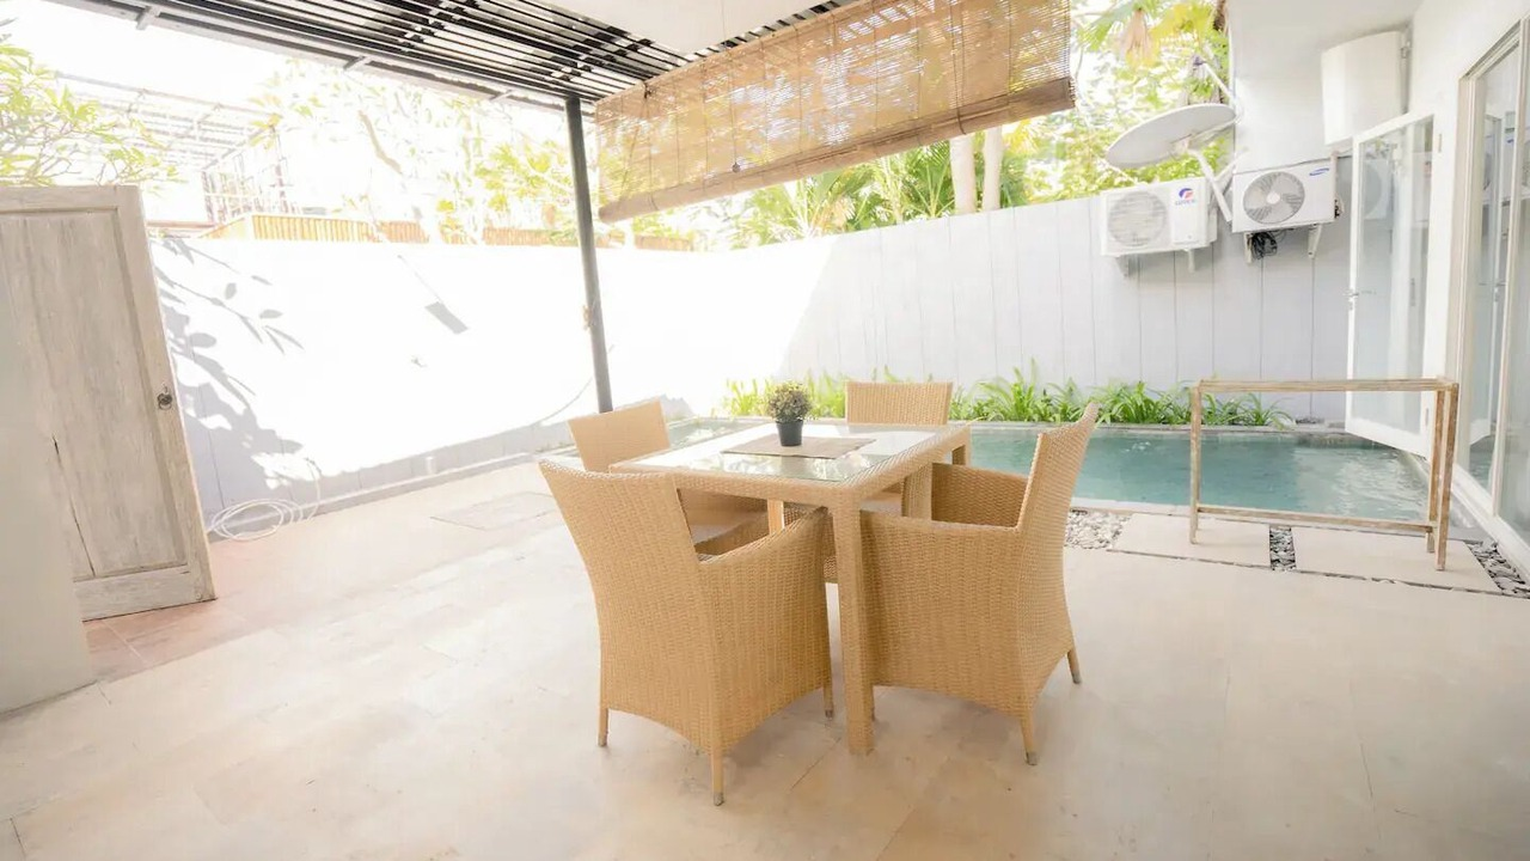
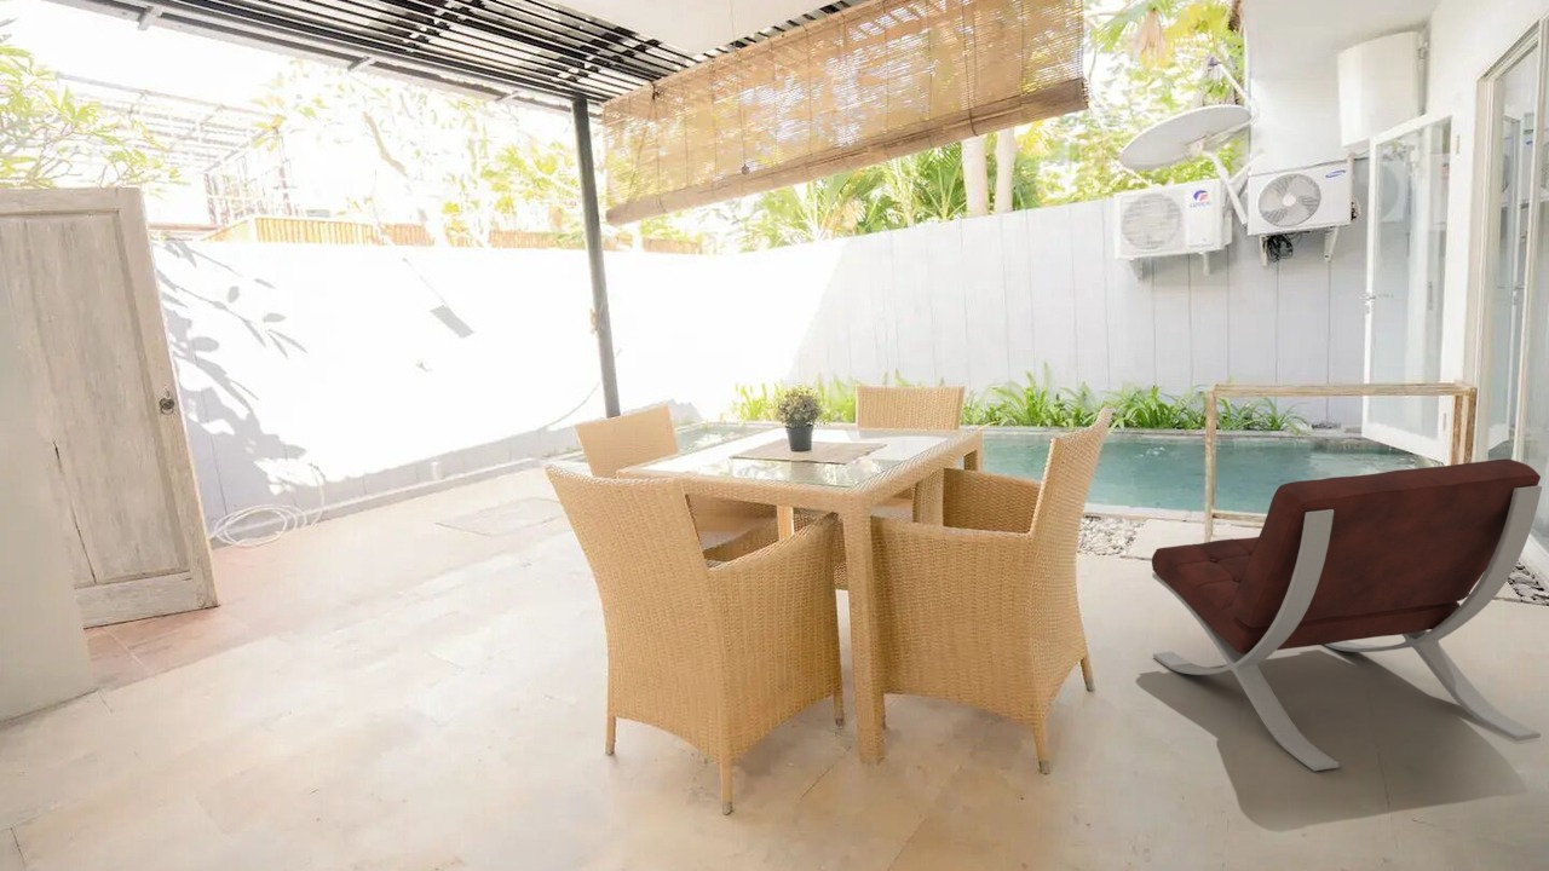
+ lounge chair [1151,457,1543,772]
